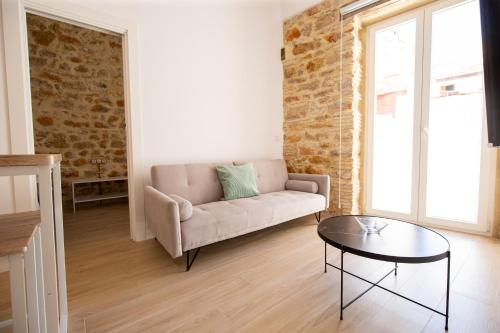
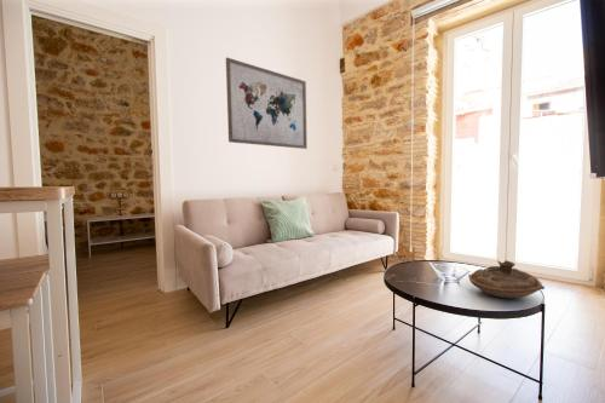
+ wall art [225,56,309,150]
+ decorative bowl [467,259,546,299]
